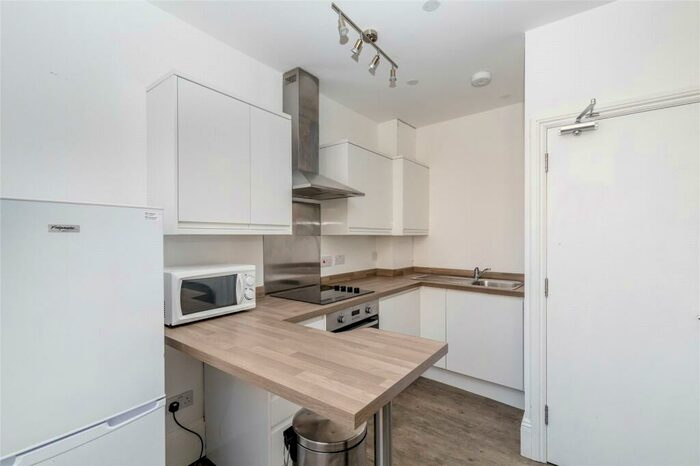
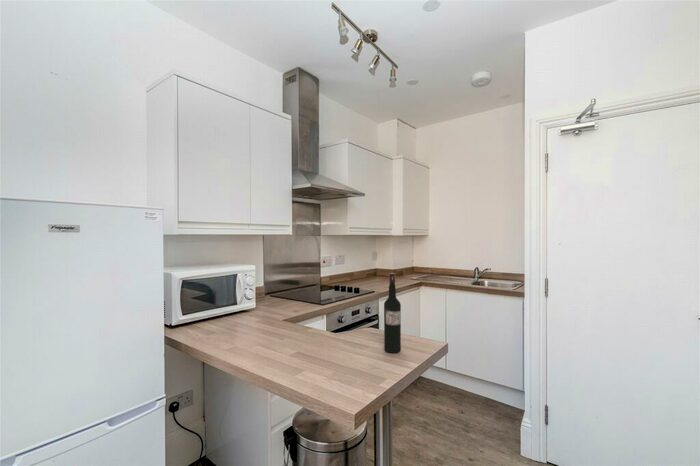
+ wine bottle [383,272,402,354]
